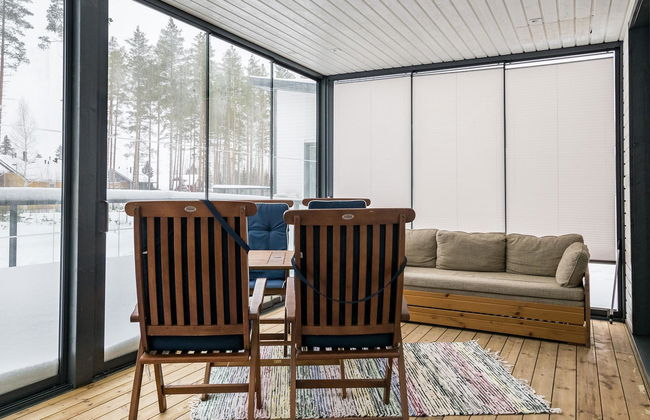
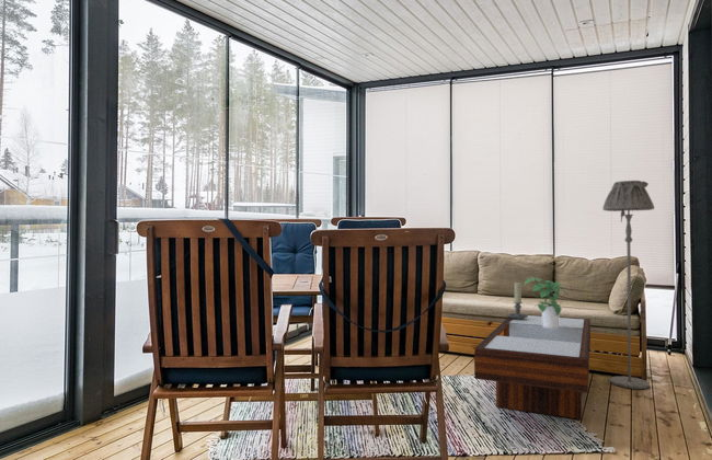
+ potted plant [522,276,570,329]
+ candle holder [507,281,528,320]
+ floor lamp [601,180,655,390]
+ coffee table [473,313,592,419]
